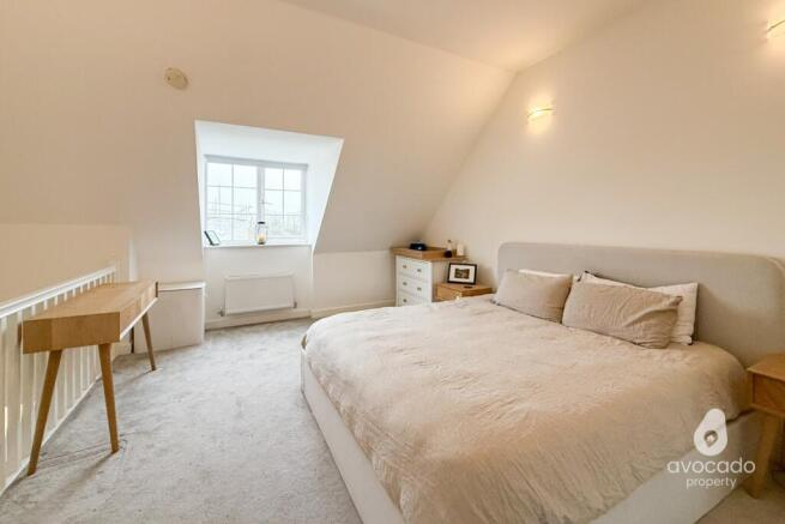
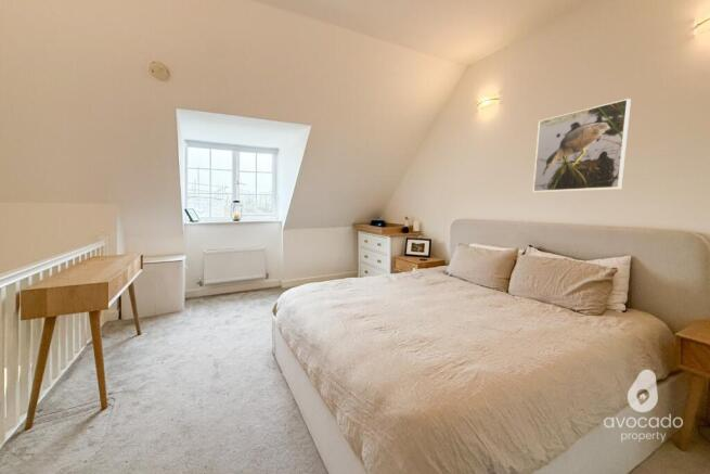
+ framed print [532,98,632,194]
